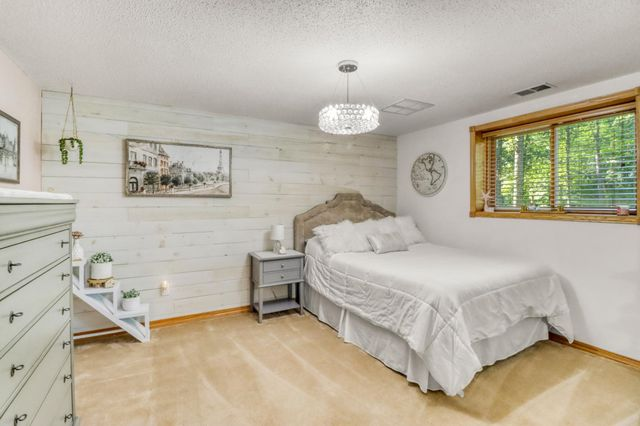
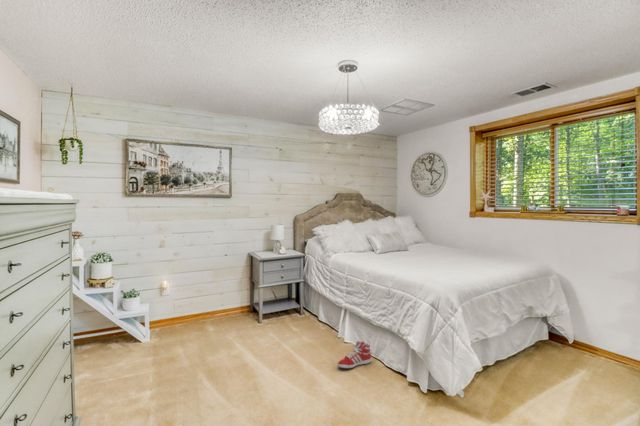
+ sneaker [337,340,372,369]
